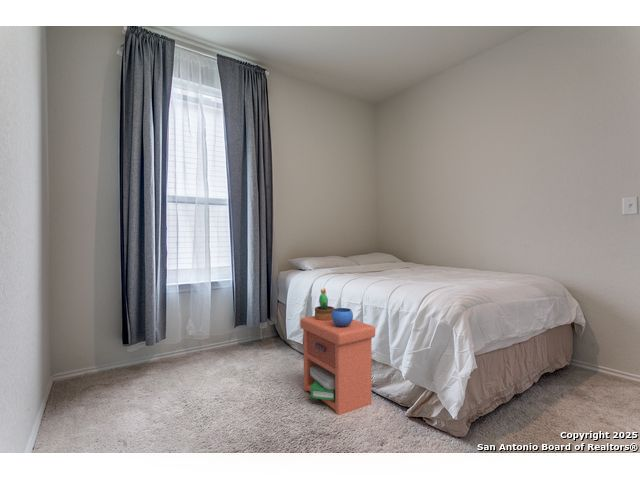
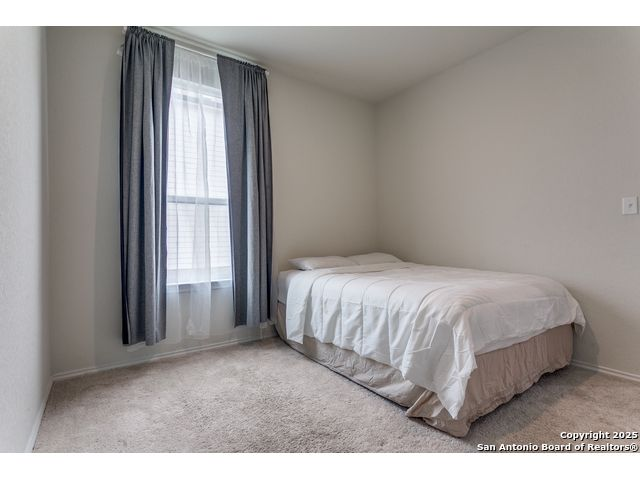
- nightstand [299,287,376,416]
